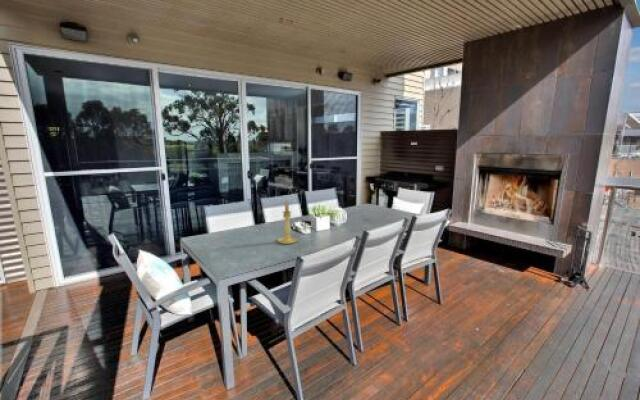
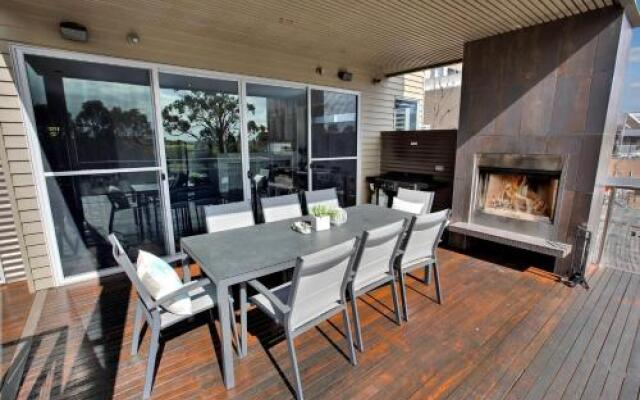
- candle holder [276,199,298,245]
